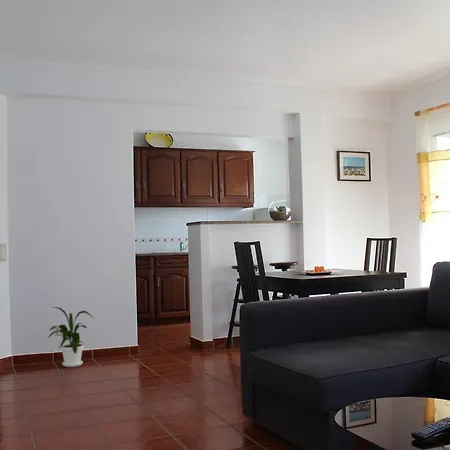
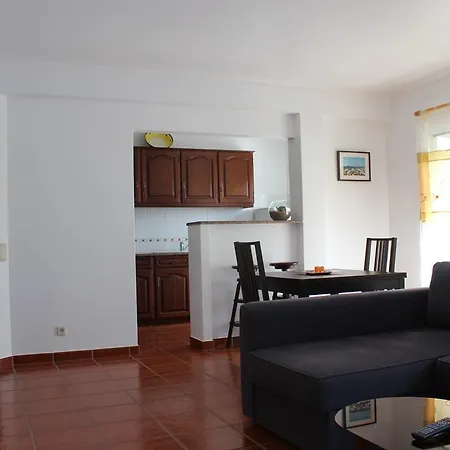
- house plant [47,306,94,368]
